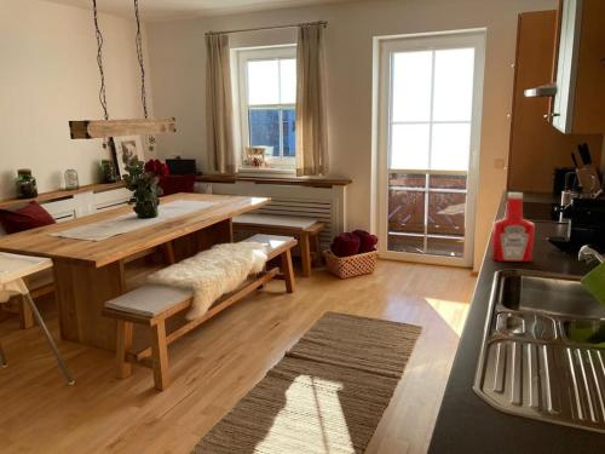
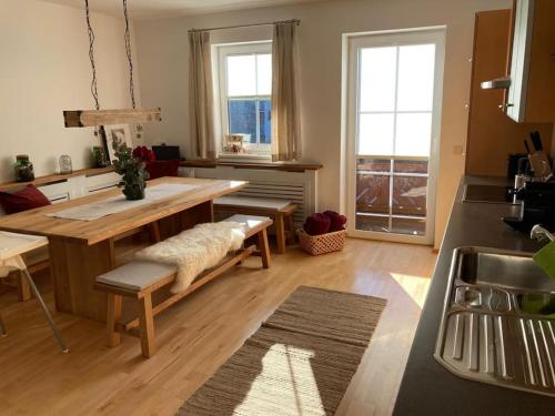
- soap bottle [490,191,536,263]
